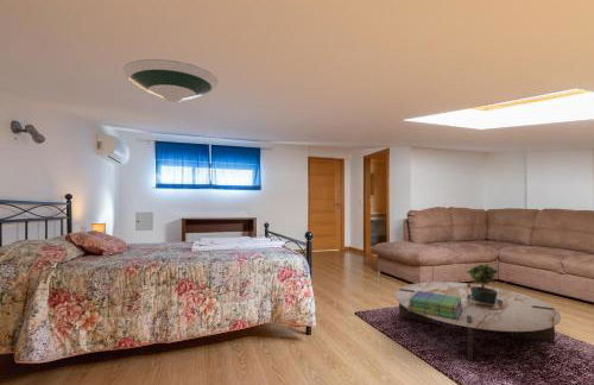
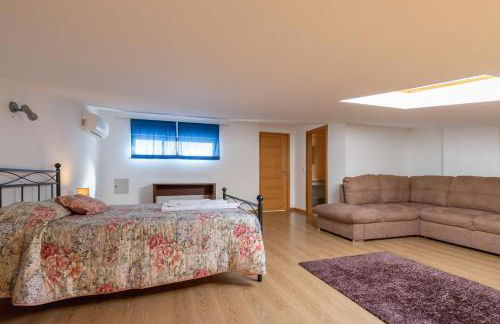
- stack of books [407,291,463,320]
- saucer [121,58,220,103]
- coffee table [394,280,562,362]
- potted plant [465,263,504,309]
